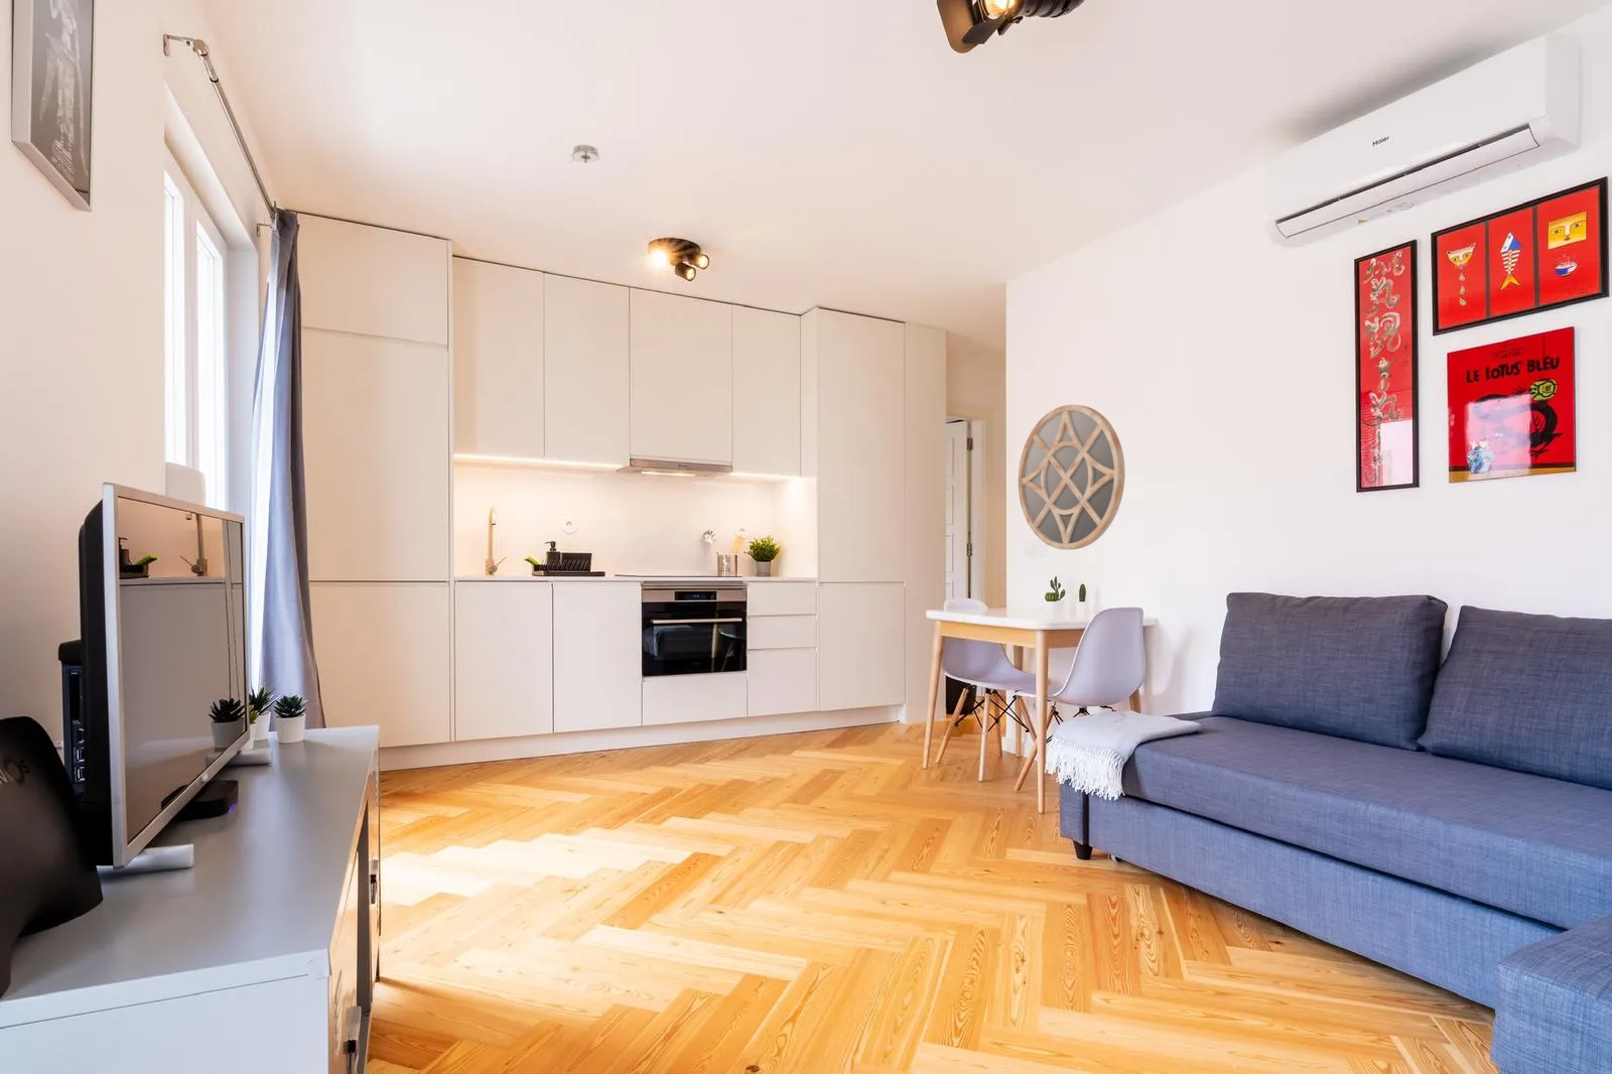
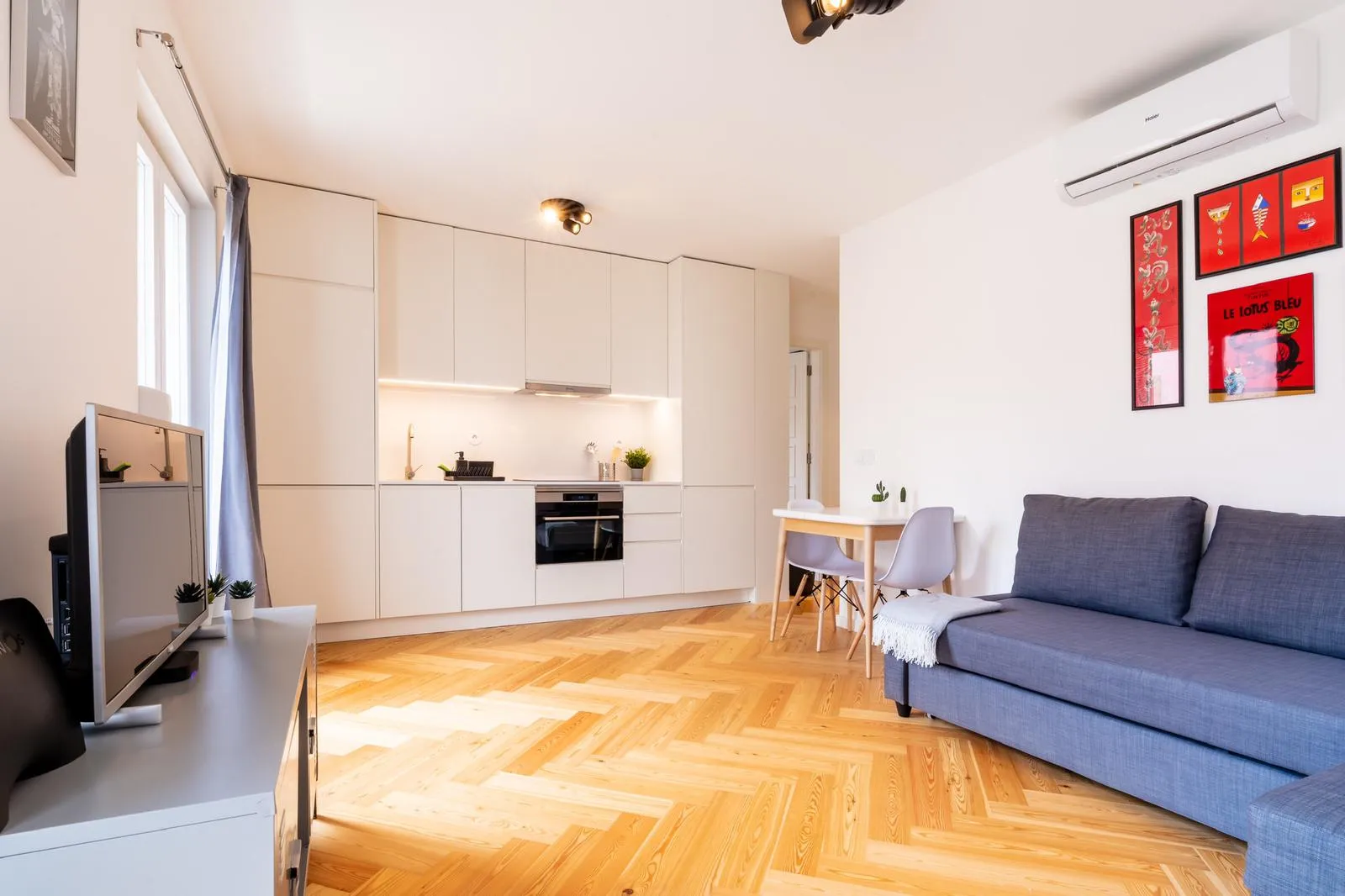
- smoke detector [568,144,602,164]
- home mirror [1018,404,1127,550]
